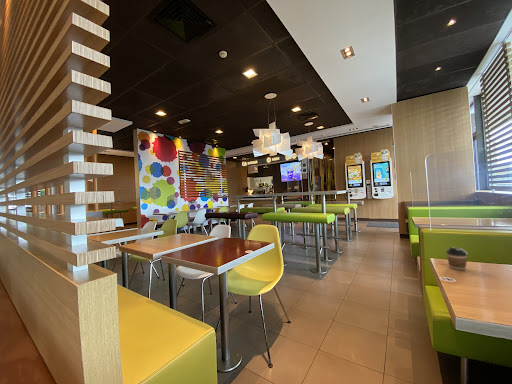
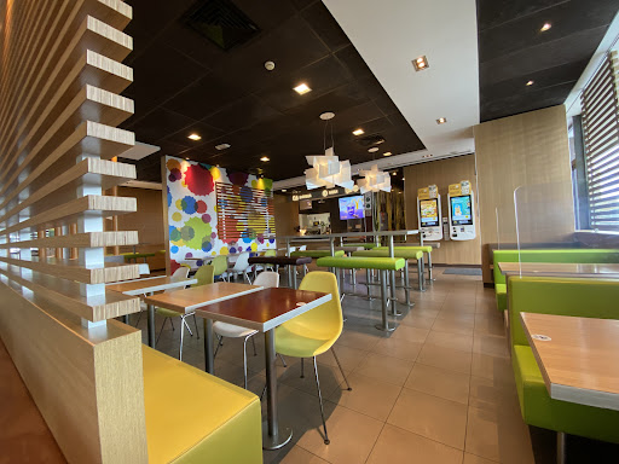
- coffee cup [445,246,469,271]
